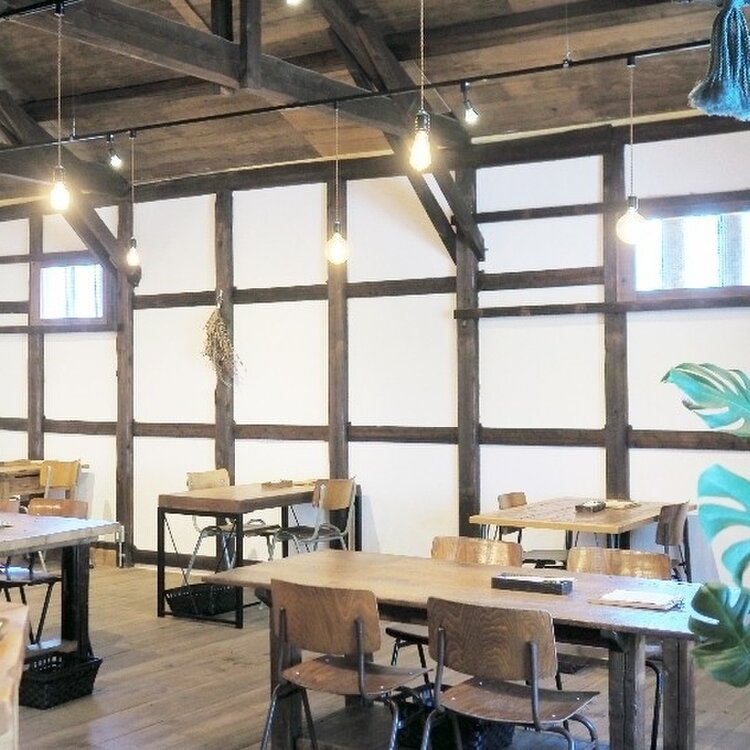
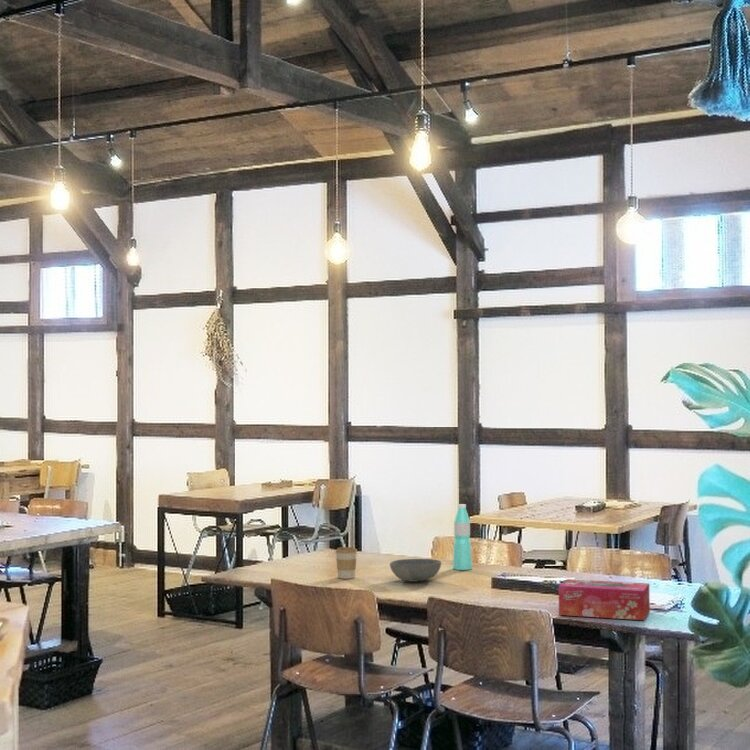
+ water bottle [452,503,473,571]
+ bowl [389,558,442,583]
+ tissue box [558,578,651,621]
+ coffee cup [334,546,358,580]
